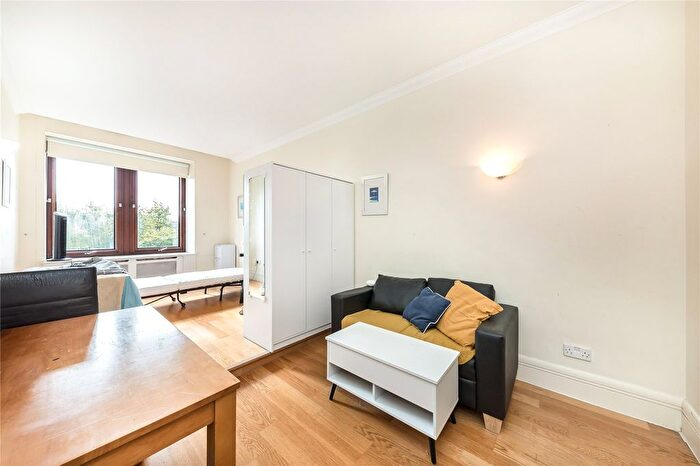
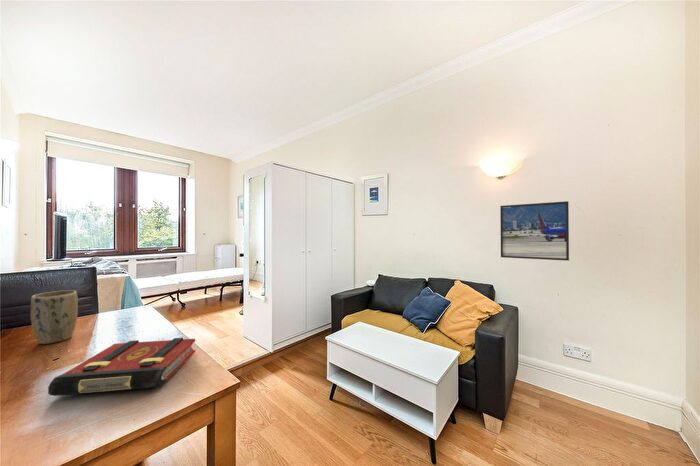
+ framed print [499,200,570,262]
+ book [47,337,196,397]
+ plant pot [30,289,79,345]
